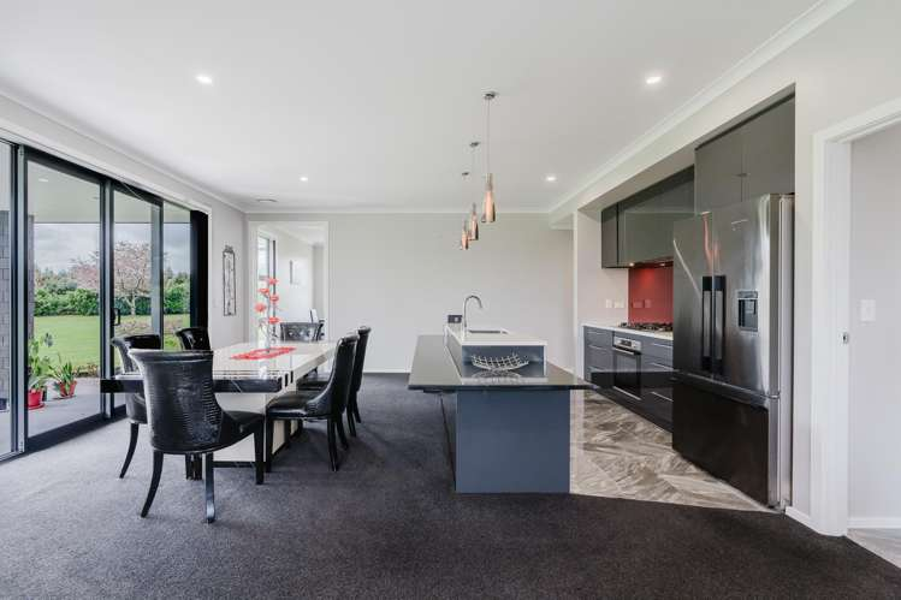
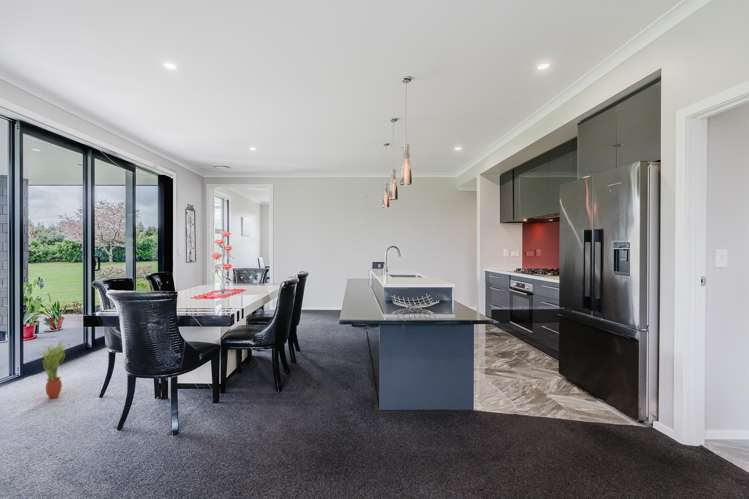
+ potted plant [37,340,67,399]
